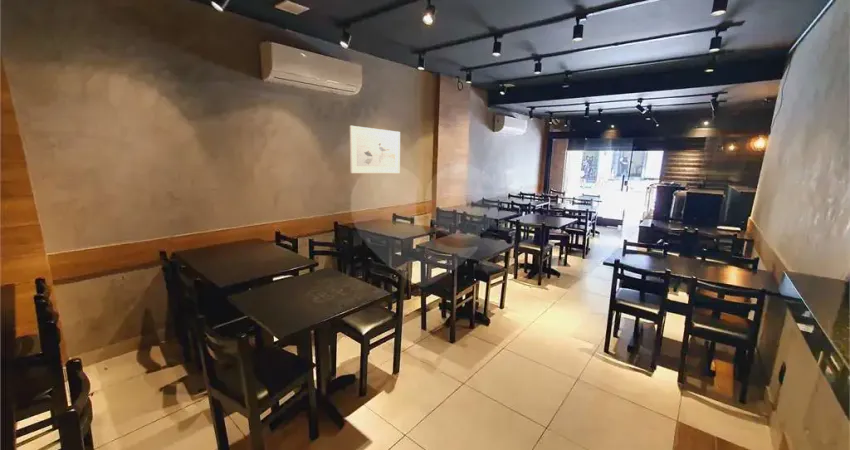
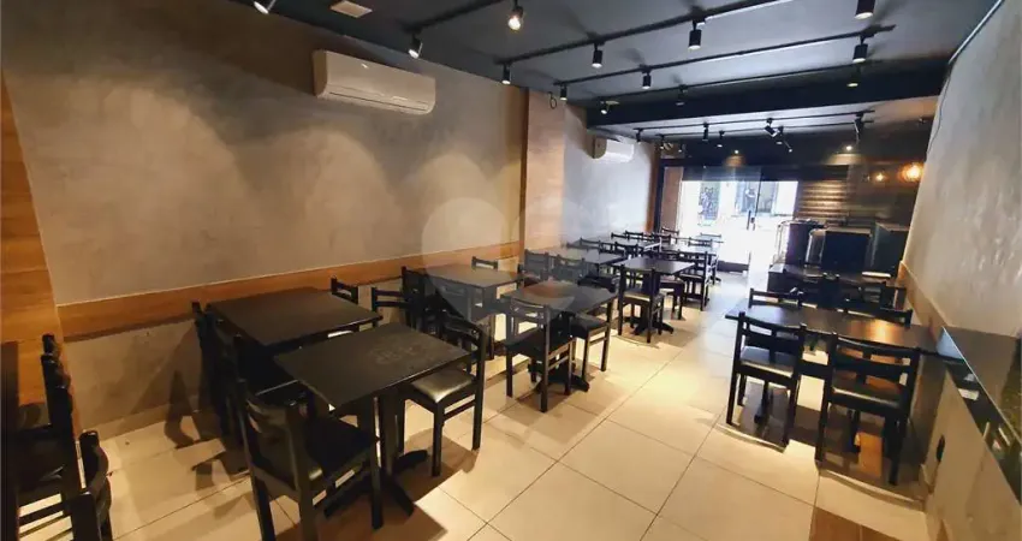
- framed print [349,125,401,174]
